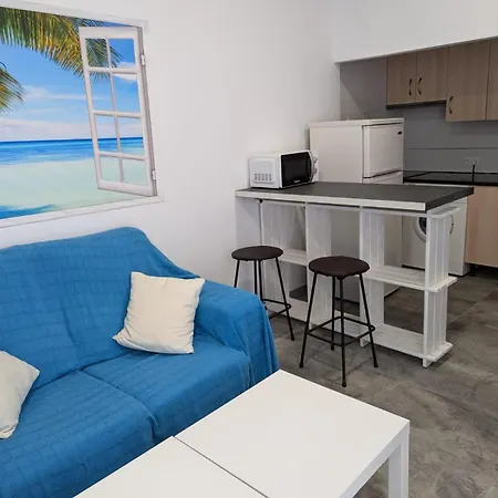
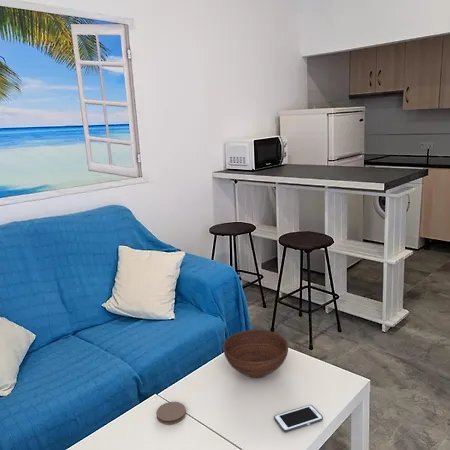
+ cell phone [273,404,324,433]
+ bowl [222,329,289,379]
+ coaster [156,401,187,425]
